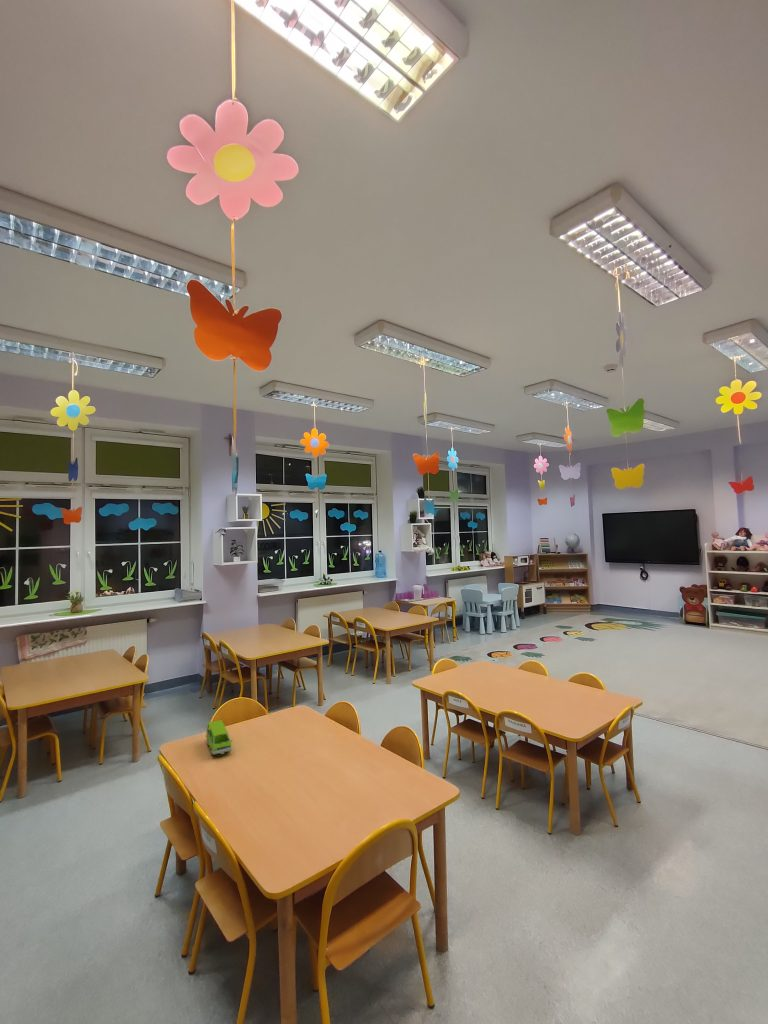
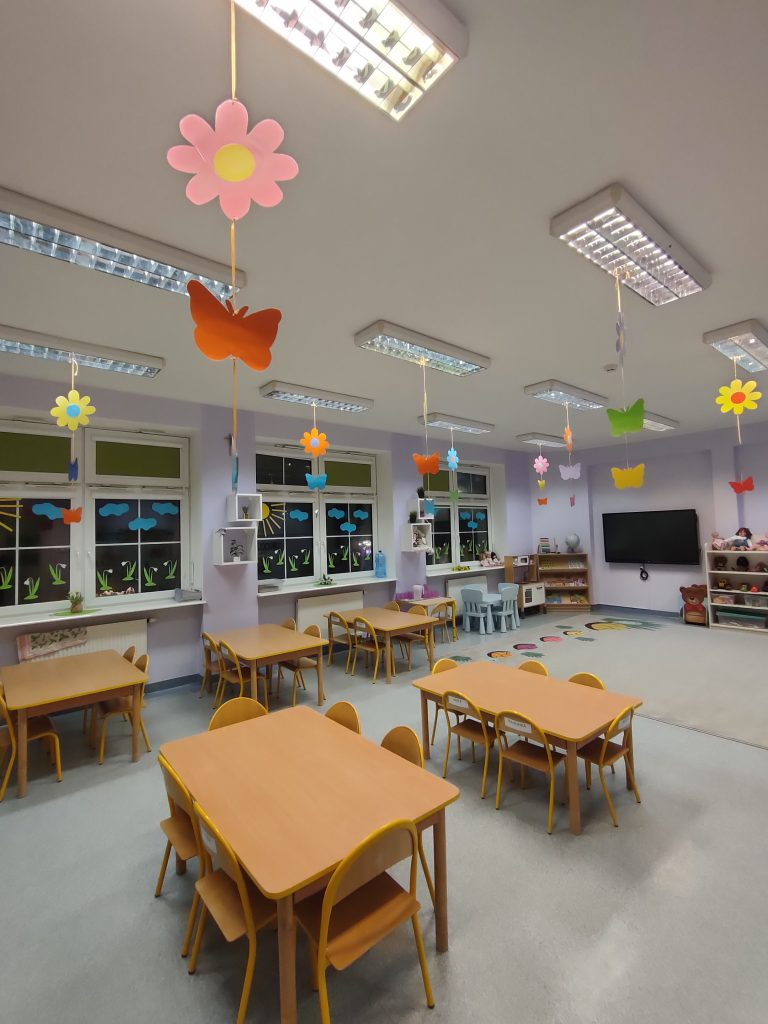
- toy car [205,719,234,756]
